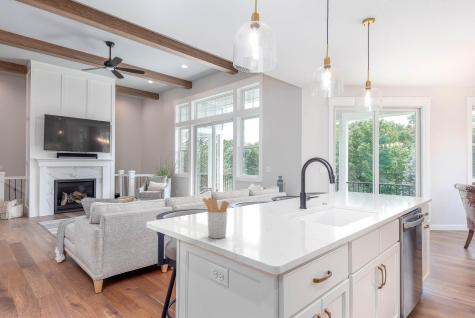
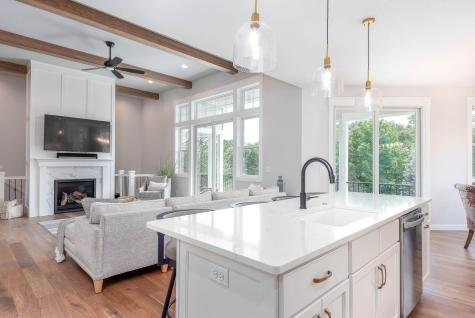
- utensil holder [202,197,230,239]
